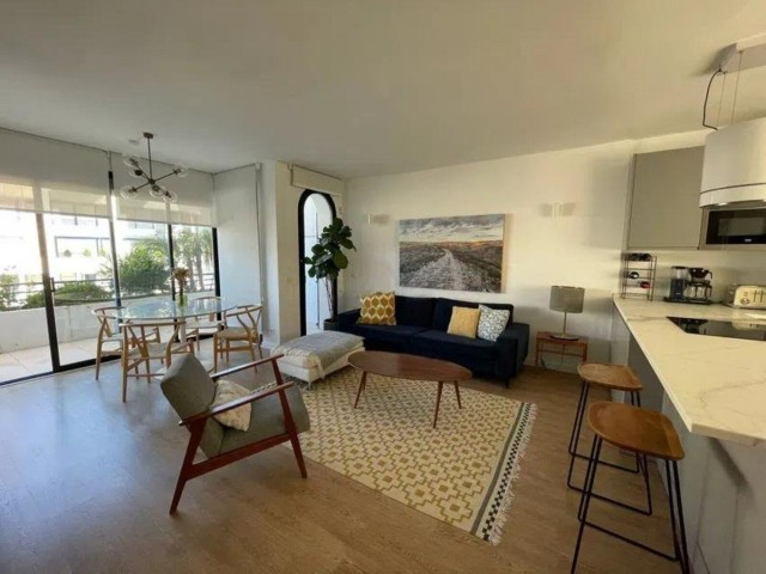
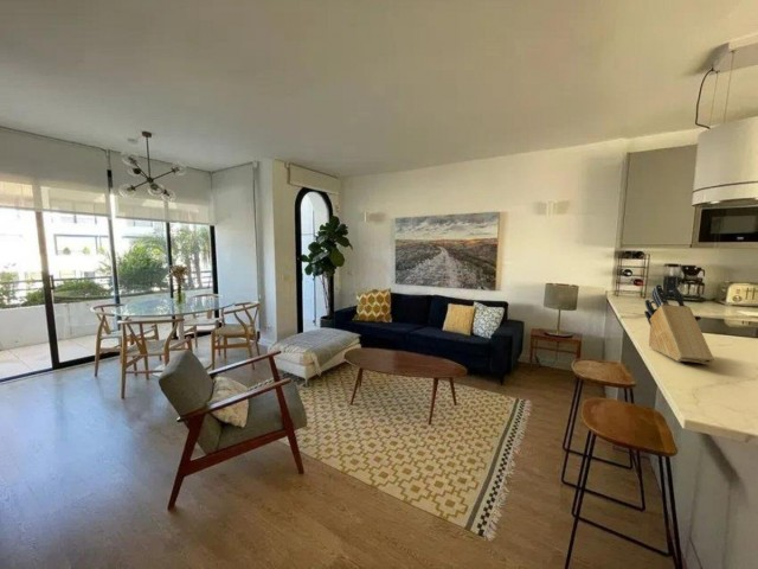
+ knife block [643,283,715,365]
